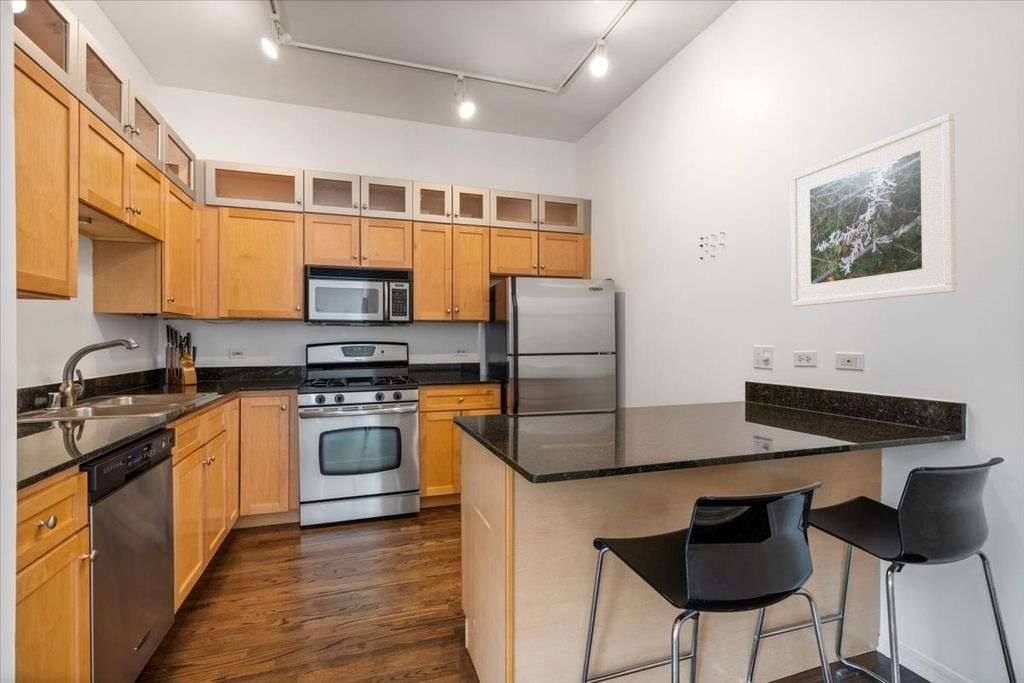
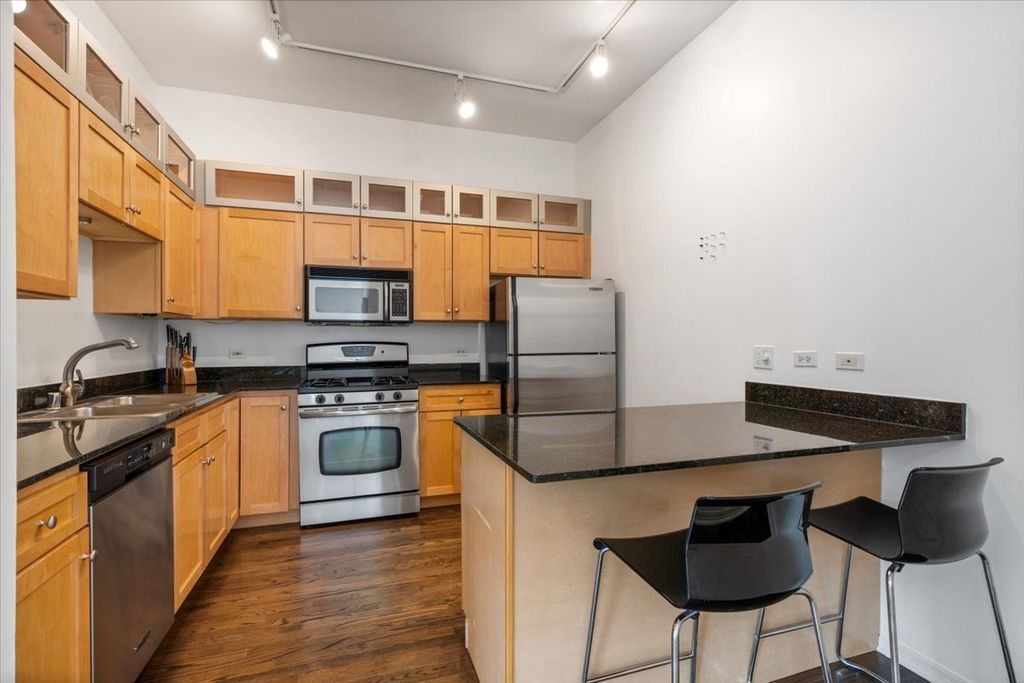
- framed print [789,112,958,308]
